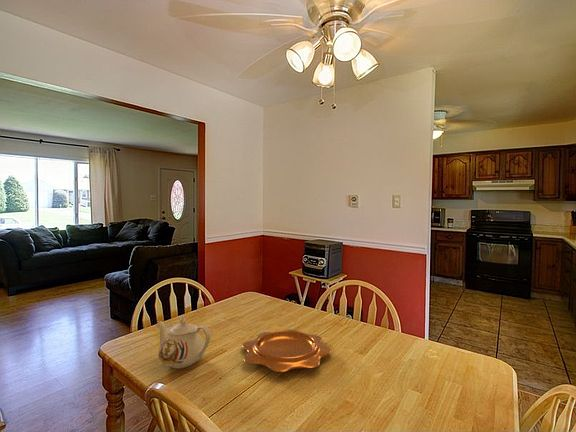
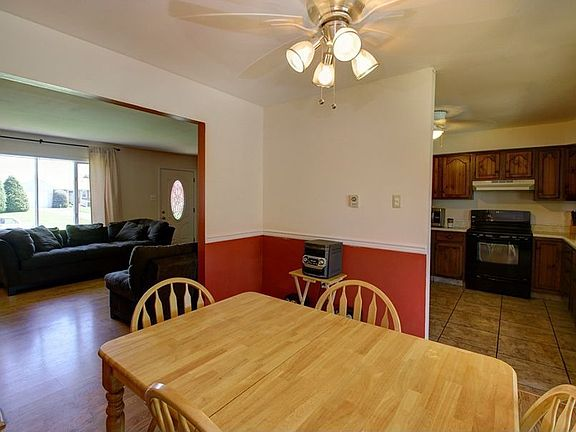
- teapot [156,316,211,369]
- decorative bowl [241,329,332,373]
